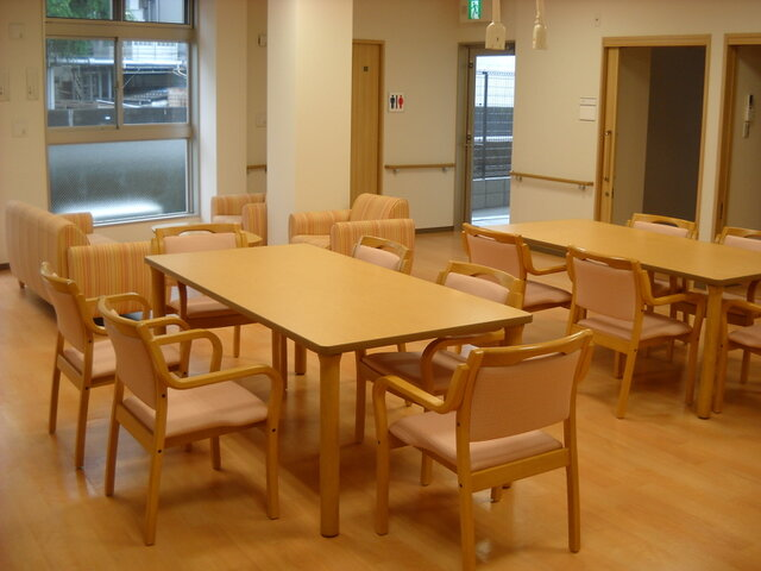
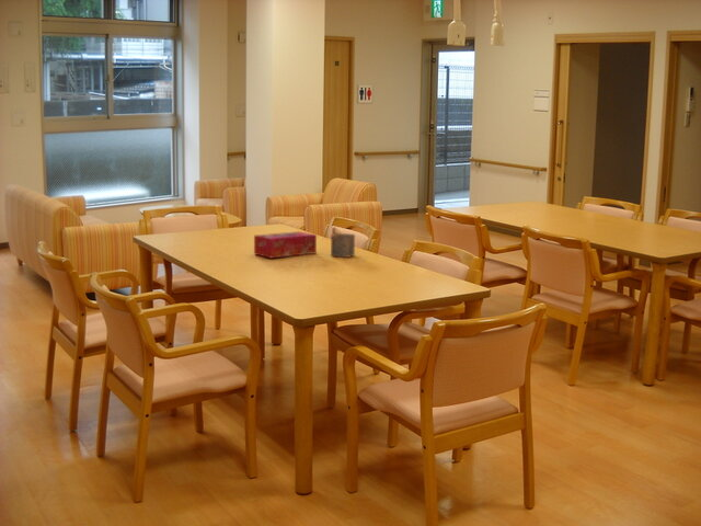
+ tissue box [253,230,318,260]
+ napkin holder [330,226,356,259]
